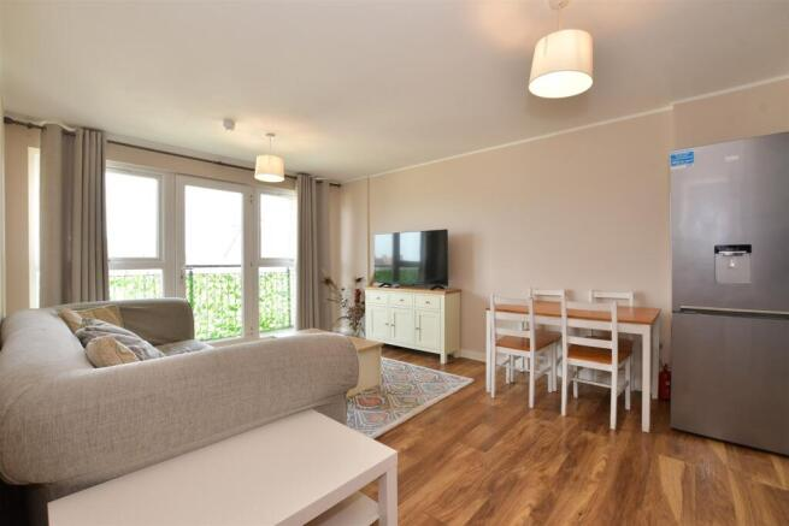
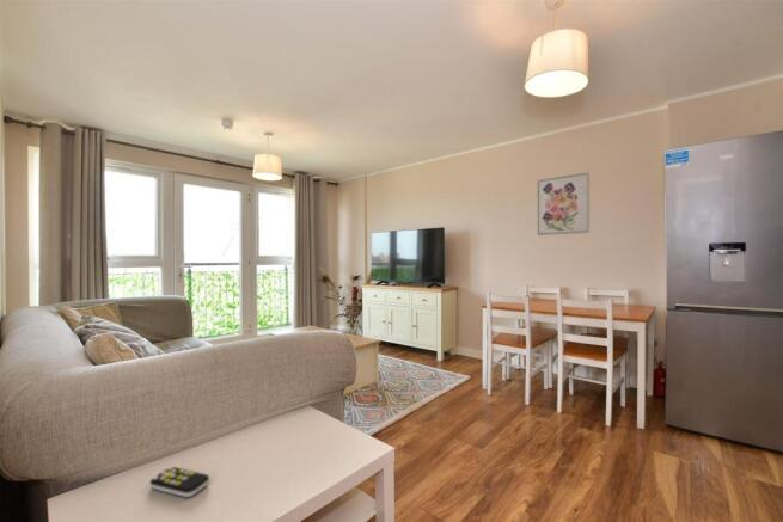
+ remote control [148,466,210,498]
+ wall art [537,171,591,237]
